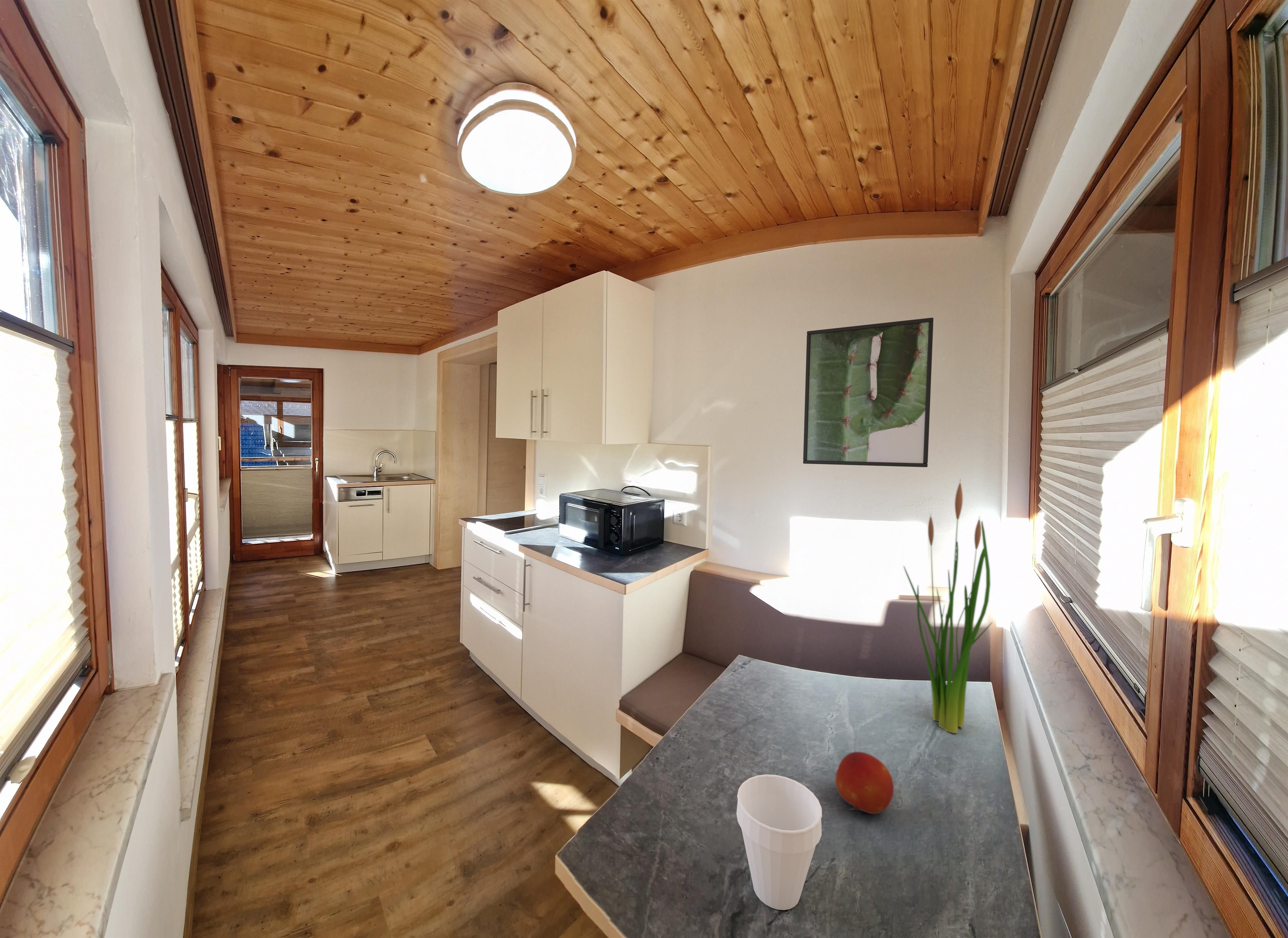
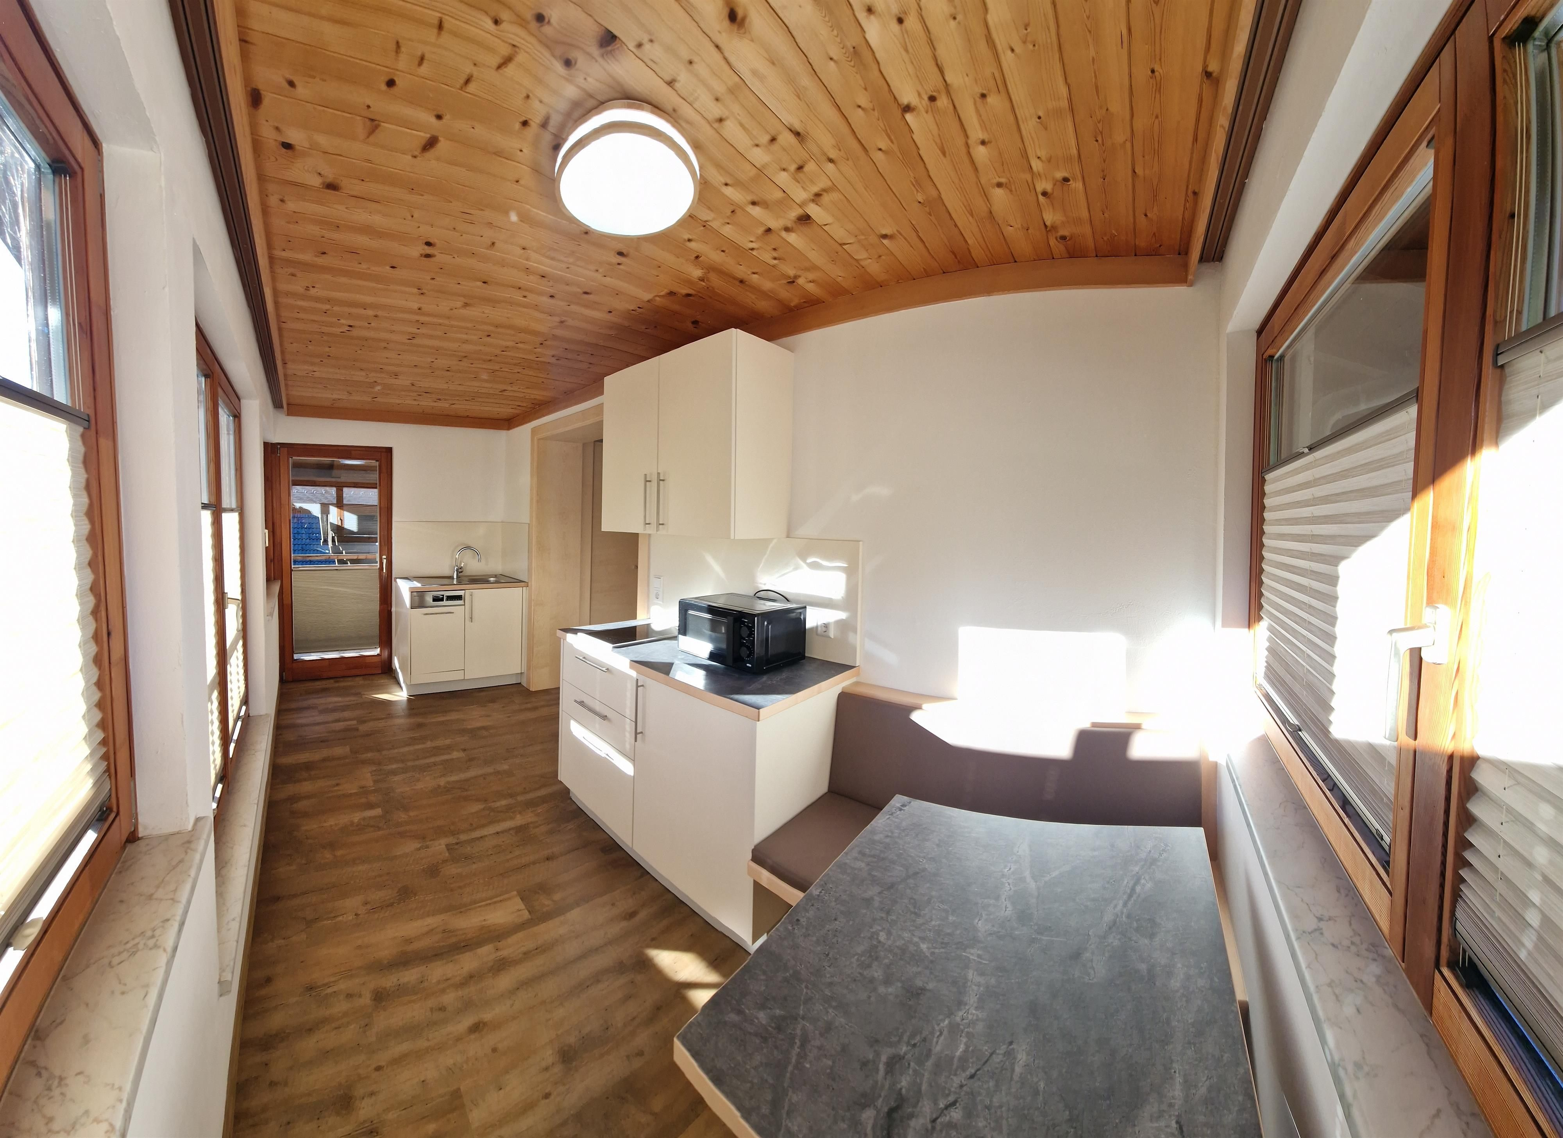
- plant [903,479,993,734]
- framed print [803,317,934,467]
- cup [736,774,822,910]
- fruit [835,751,894,814]
